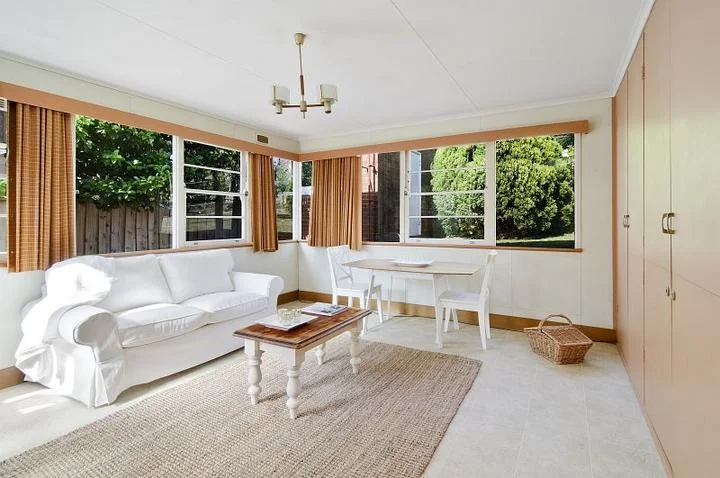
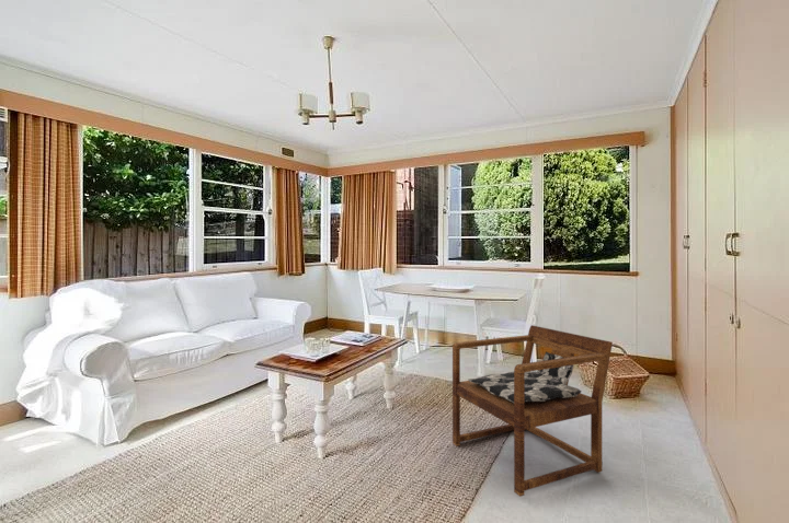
+ armchair [451,324,614,498]
